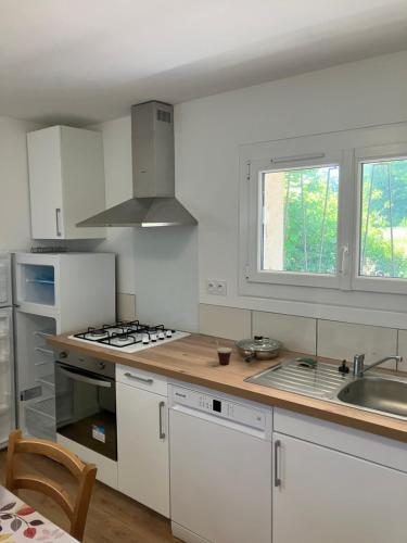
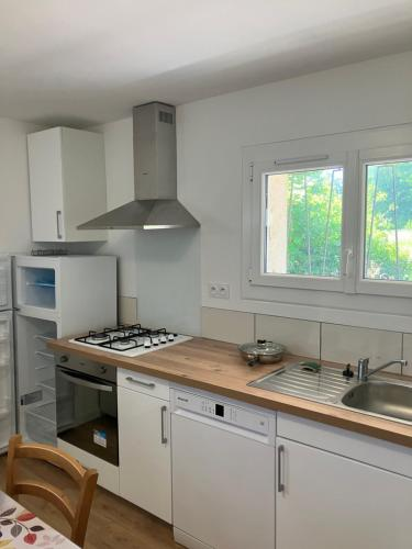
- cup [209,336,232,366]
